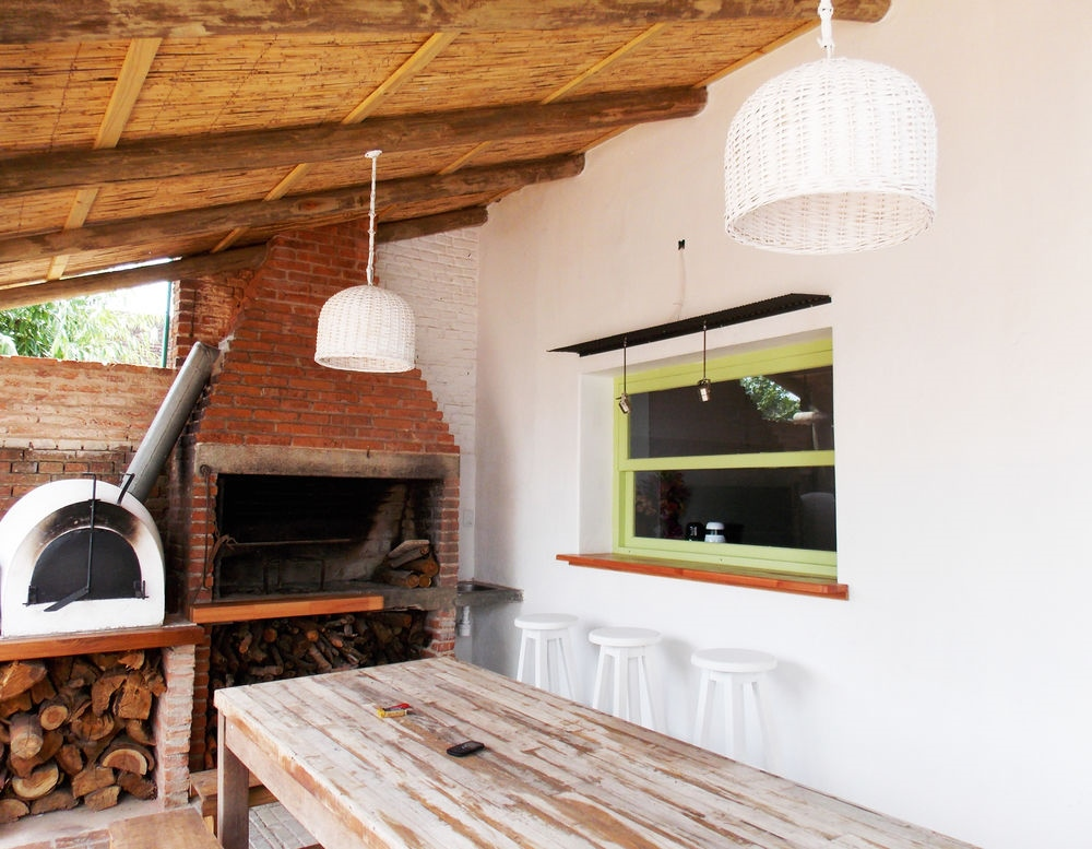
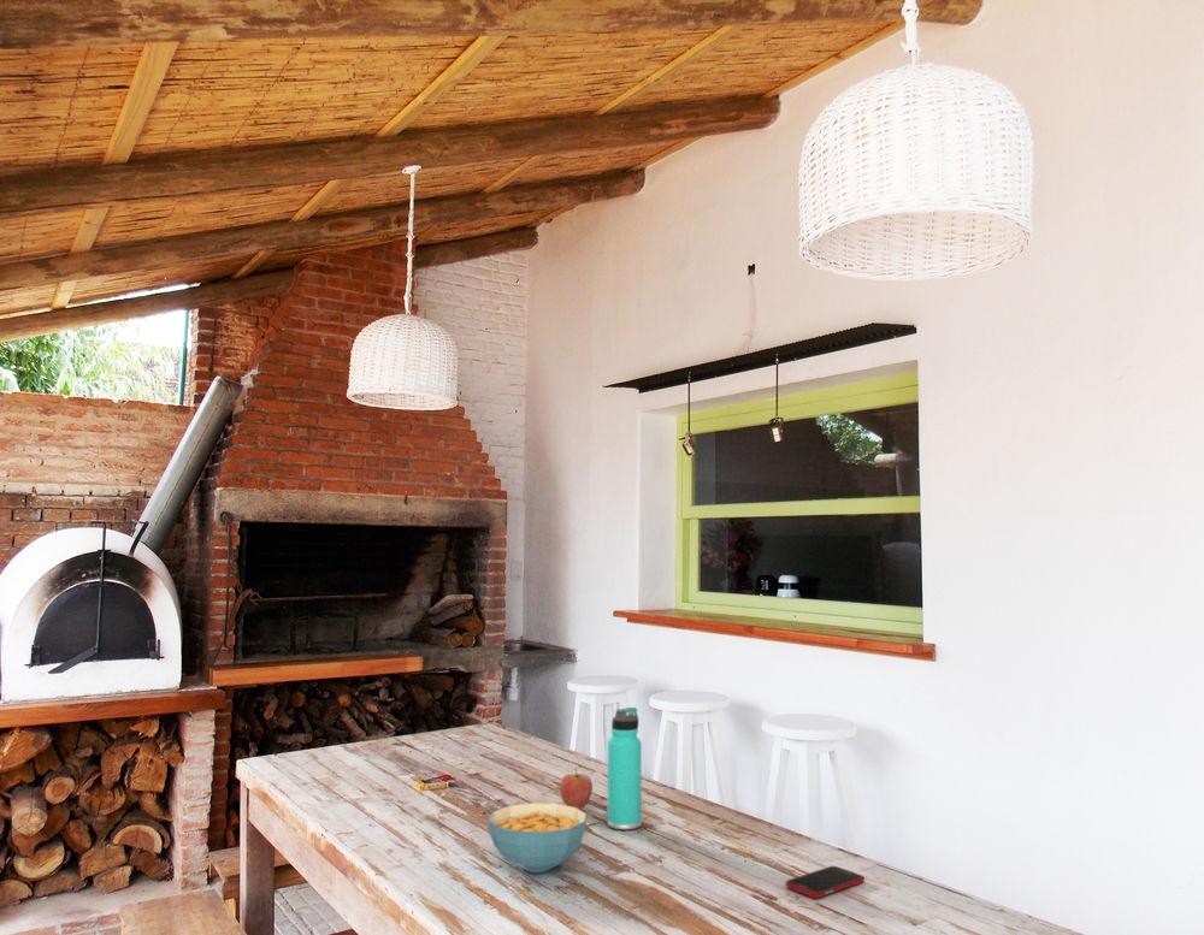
+ cereal bowl [486,801,589,874]
+ cell phone [784,865,866,899]
+ thermos bottle [607,706,643,830]
+ fruit [559,767,594,811]
